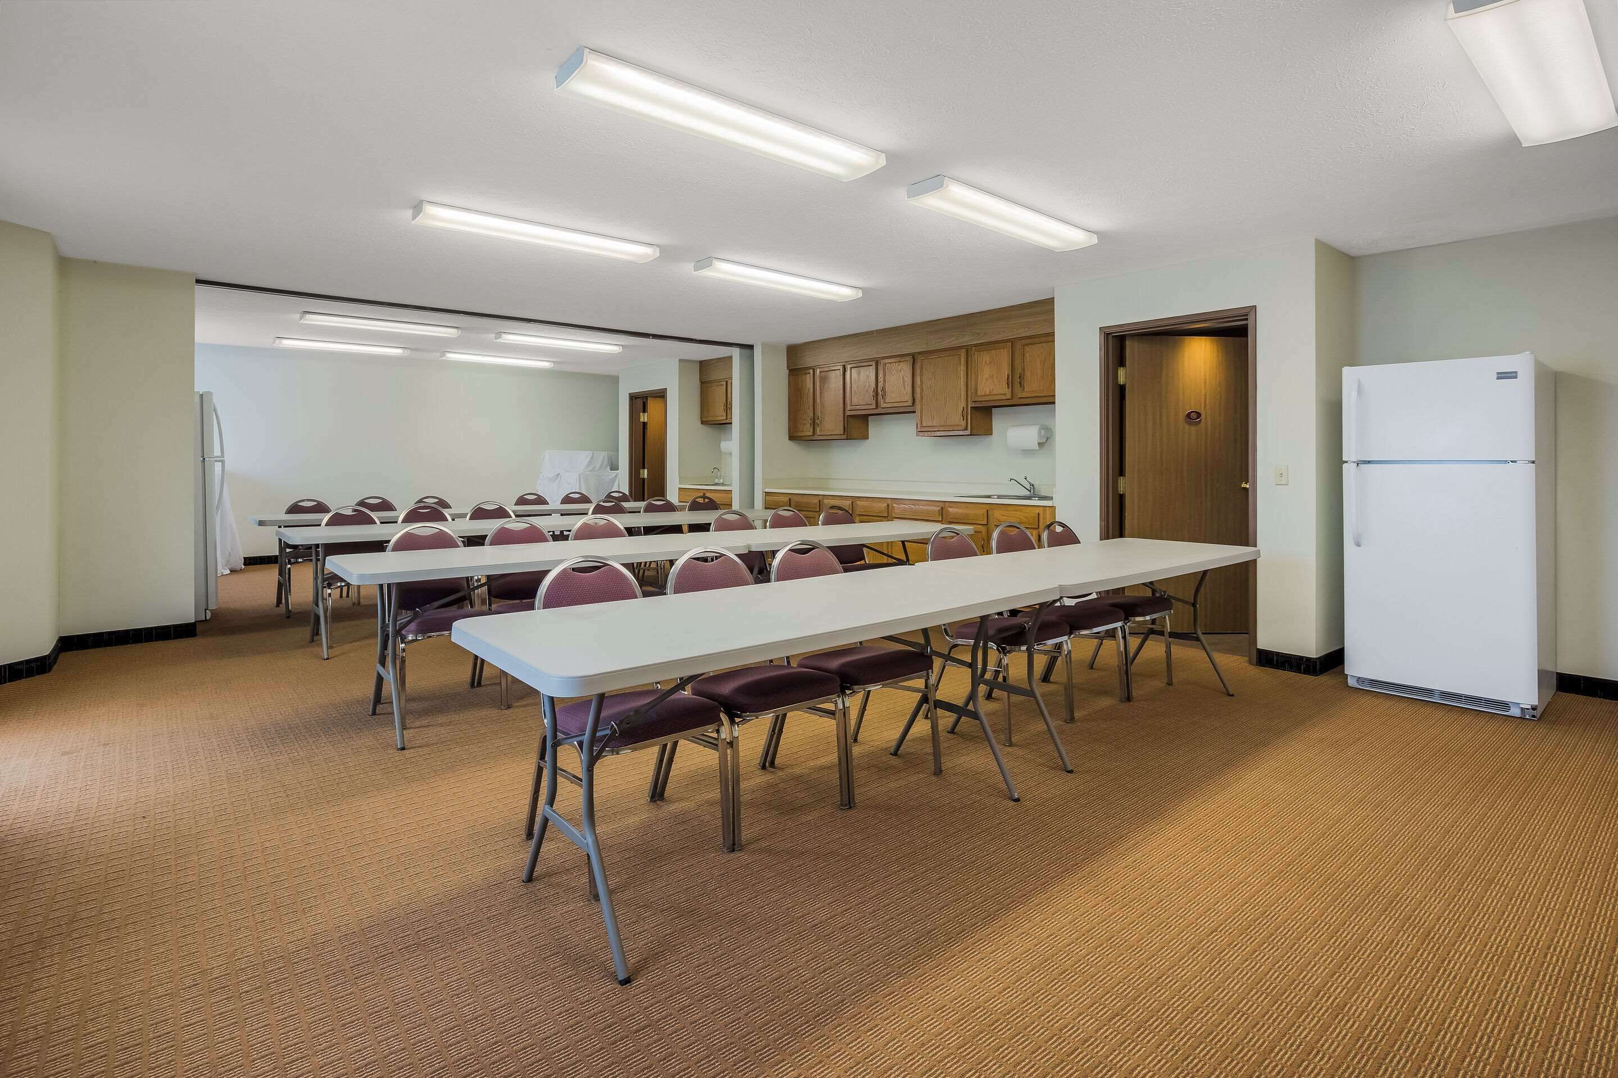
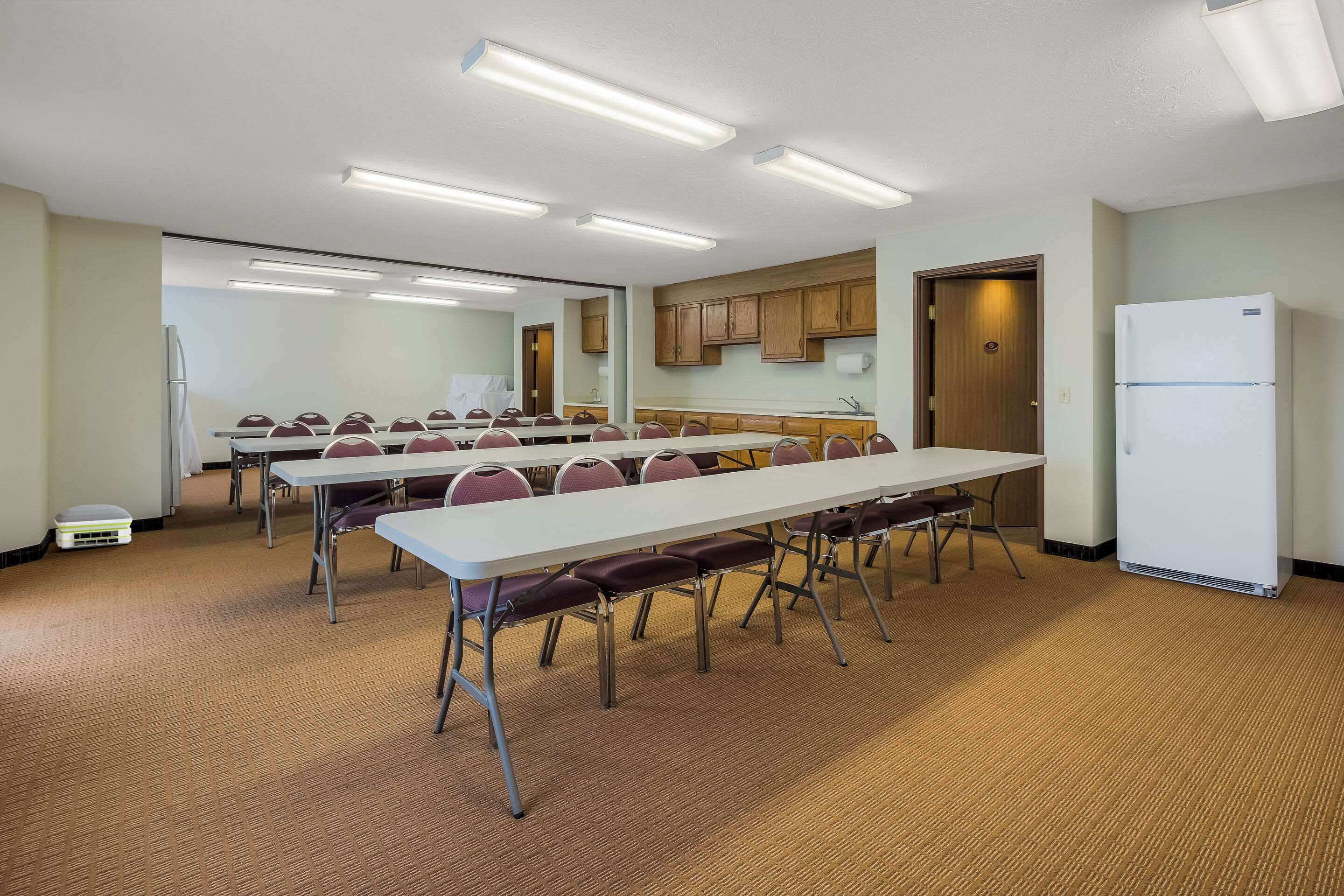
+ air purifier [54,504,133,549]
